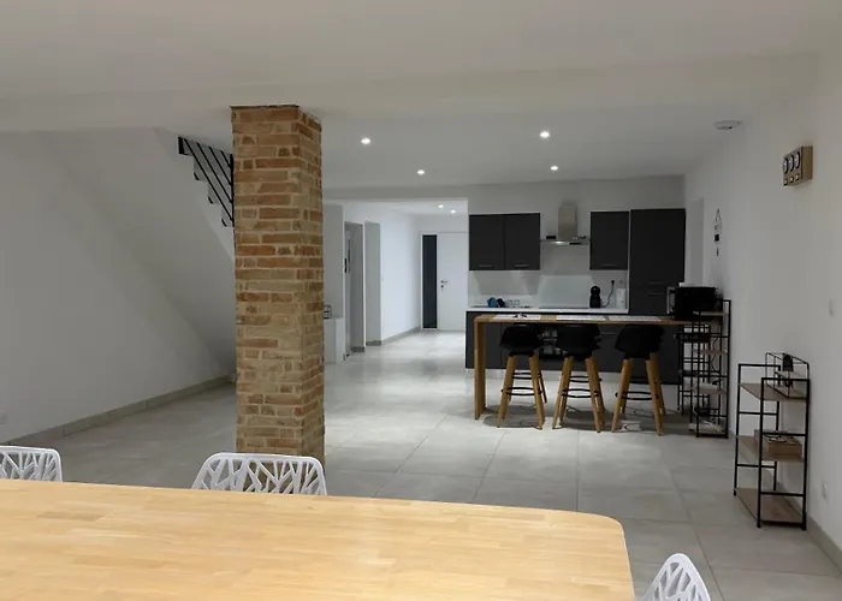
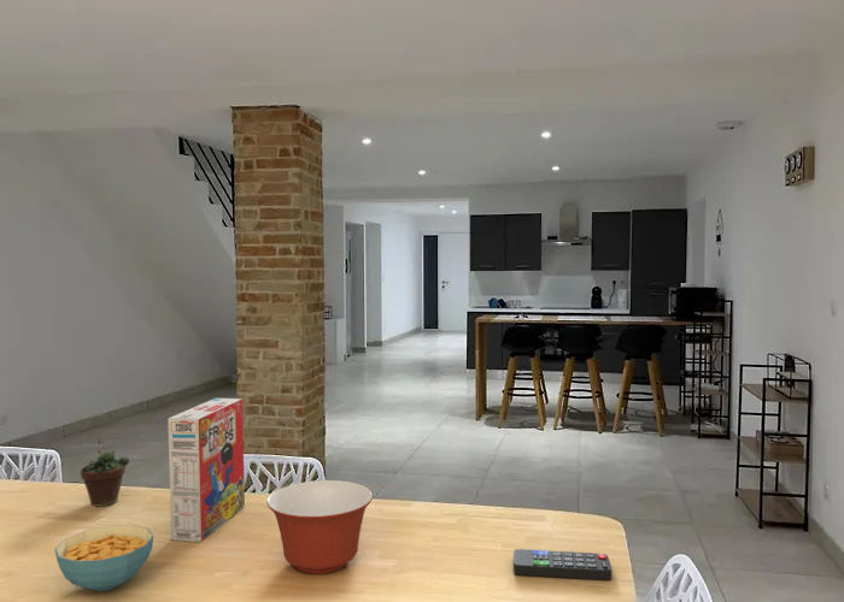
+ mixing bowl [265,479,374,576]
+ remote control [512,548,613,582]
+ cereal box [166,397,246,543]
+ cereal bowl [54,524,154,592]
+ succulent plant [80,436,131,507]
